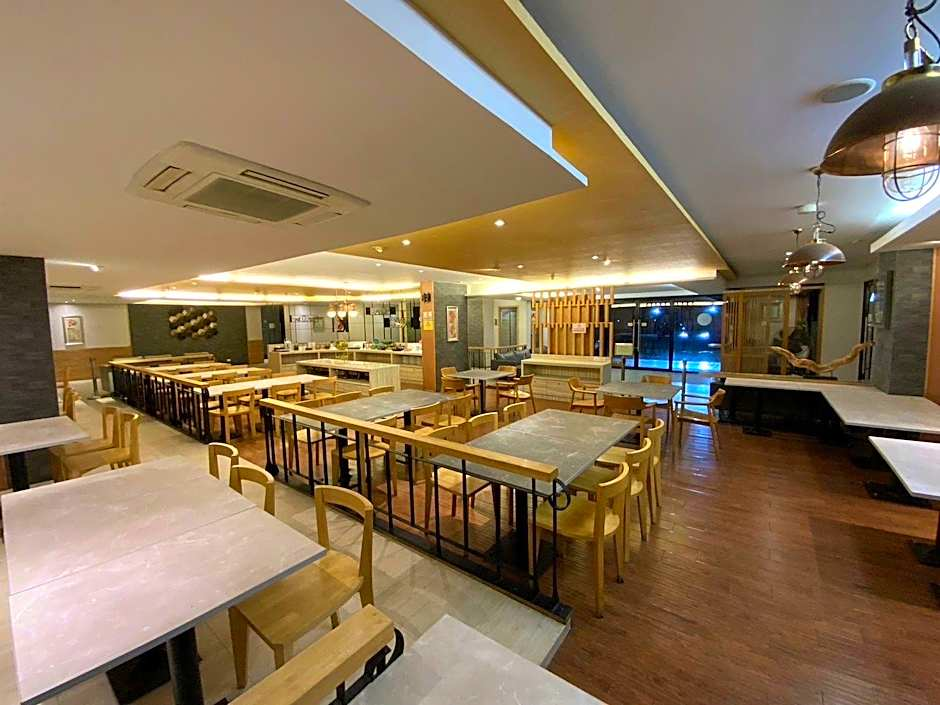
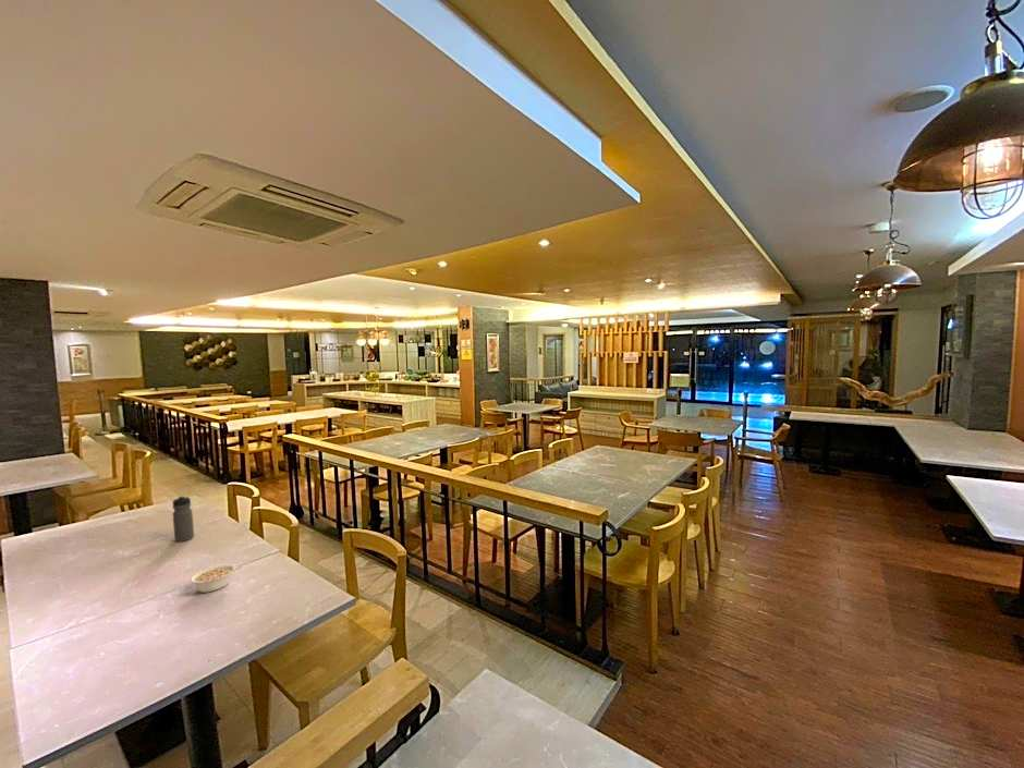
+ legume [188,563,243,594]
+ water bottle [172,495,195,543]
